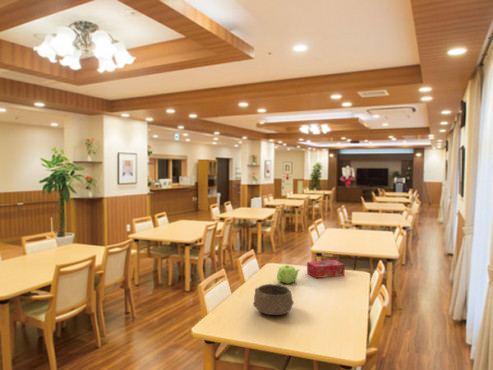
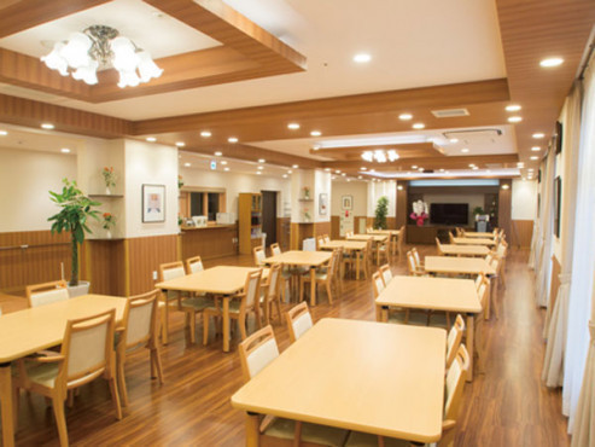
- bowl [252,283,295,316]
- teapot [276,264,300,285]
- tissue box [306,259,346,279]
